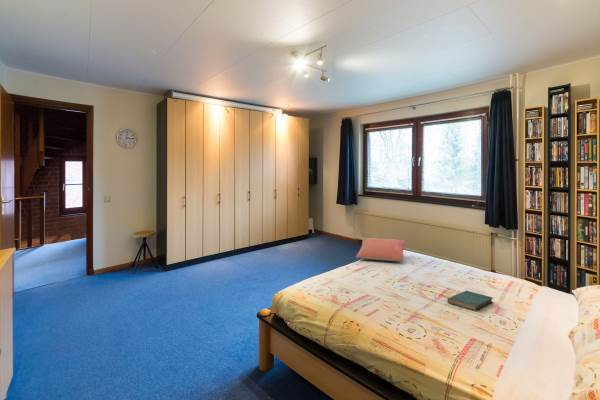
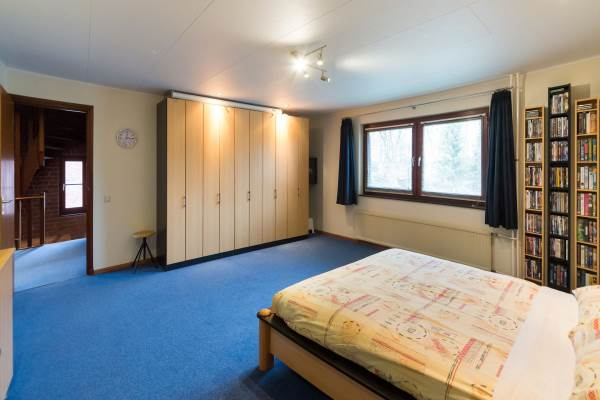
- book [446,290,494,312]
- pillow [355,237,407,262]
